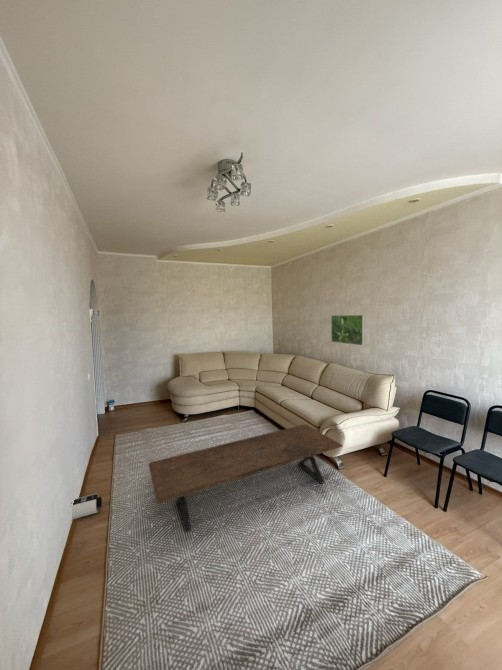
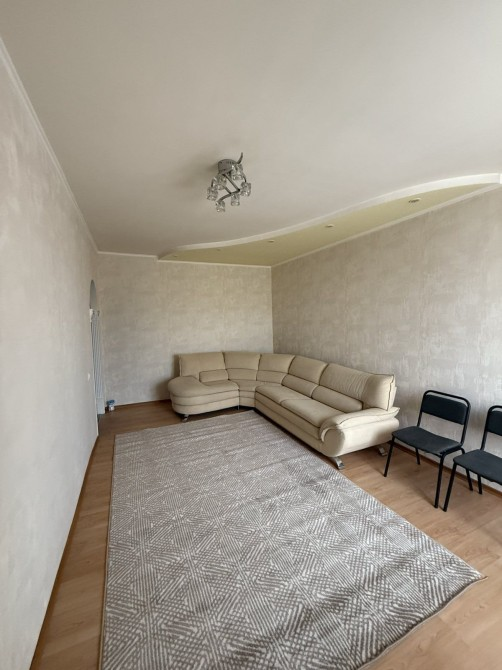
- speaker [71,493,103,520]
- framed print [330,314,365,346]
- coffee table [148,423,344,534]
